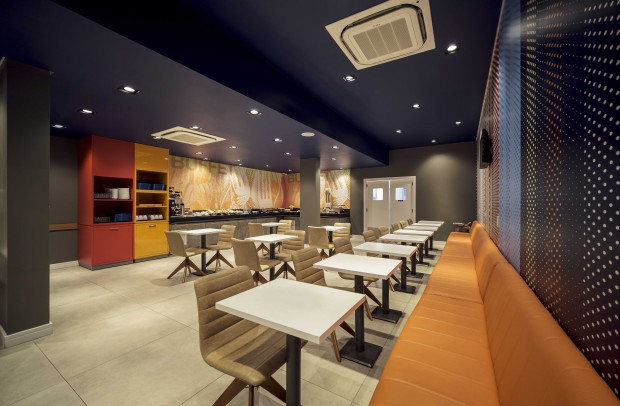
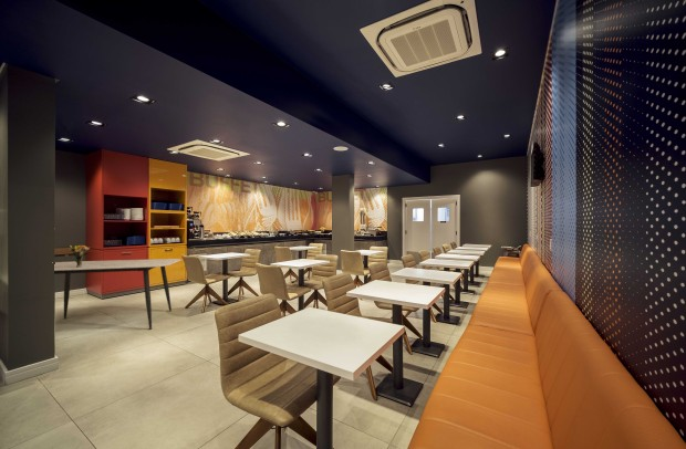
+ bouquet [64,244,91,268]
+ dining table [53,258,183,331]
